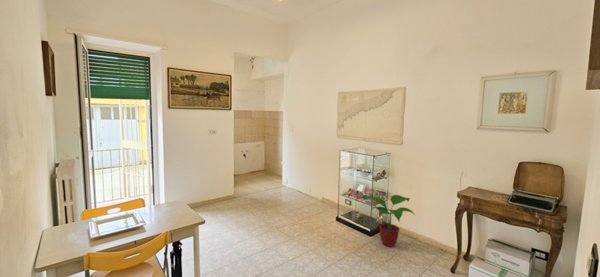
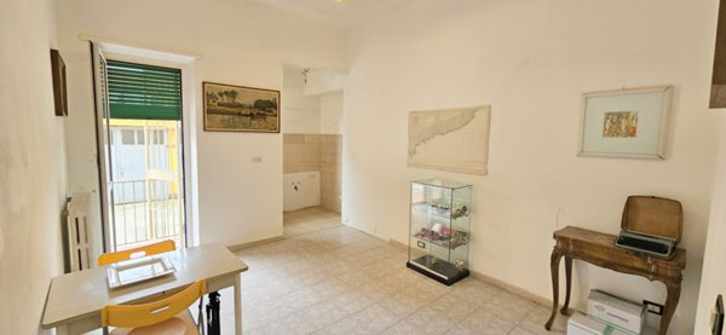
- potted plant [361,194,416,248]
